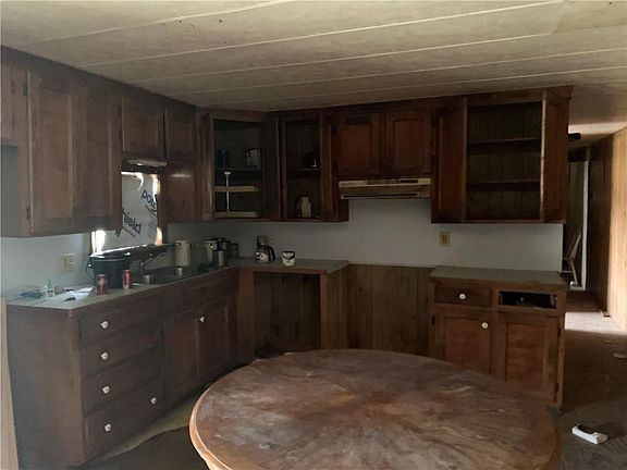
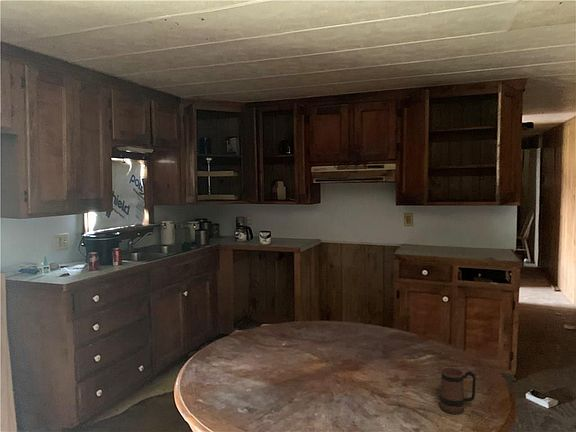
+ mug [439,367,477,415]
